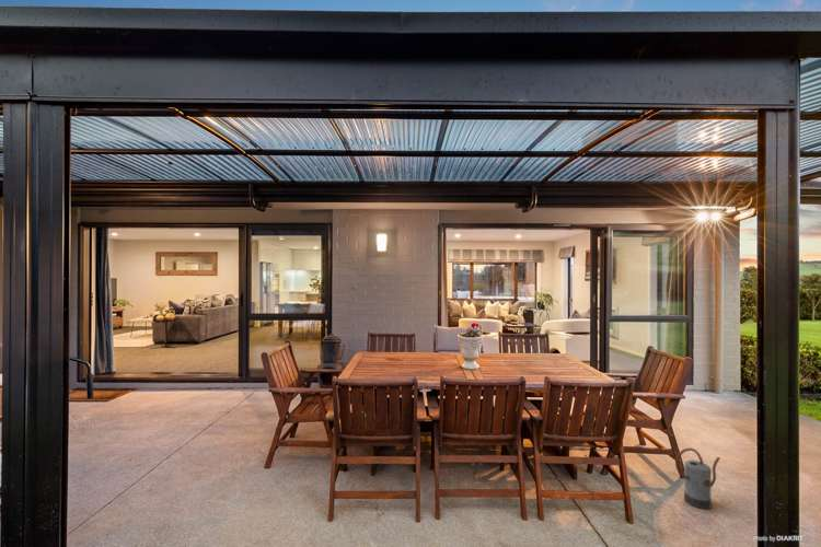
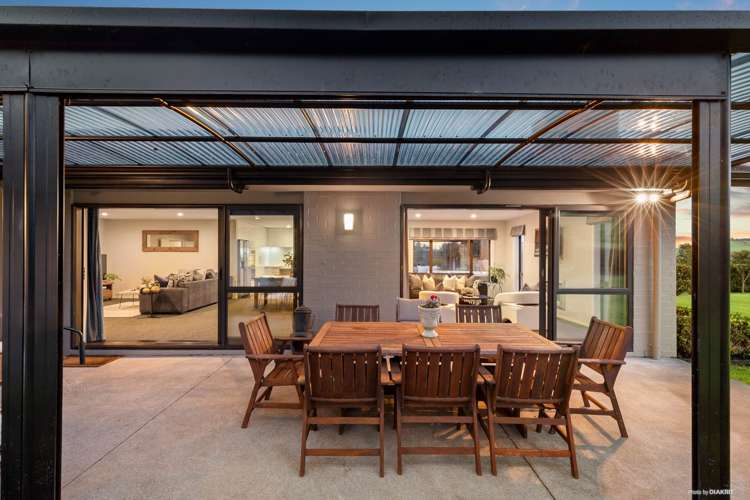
- watering can [674,447,721,510]
